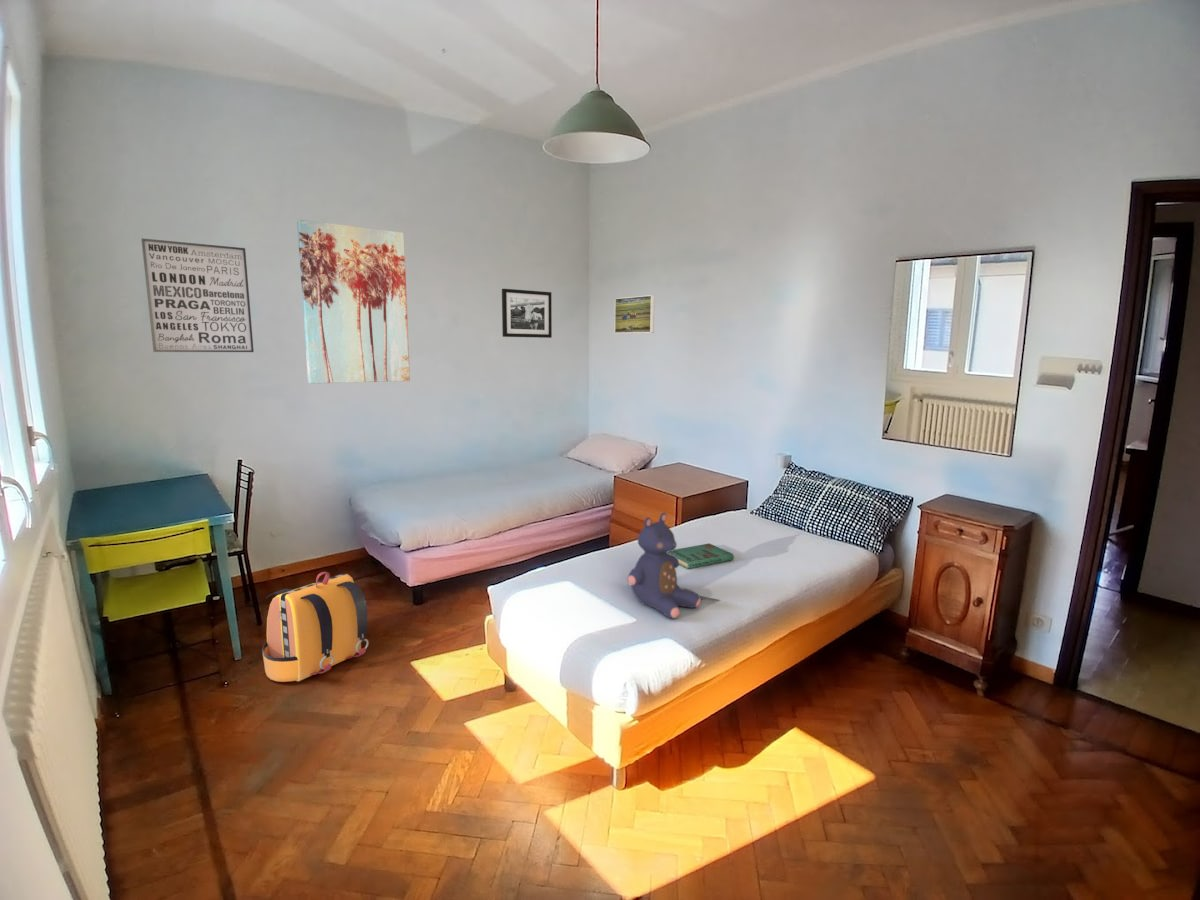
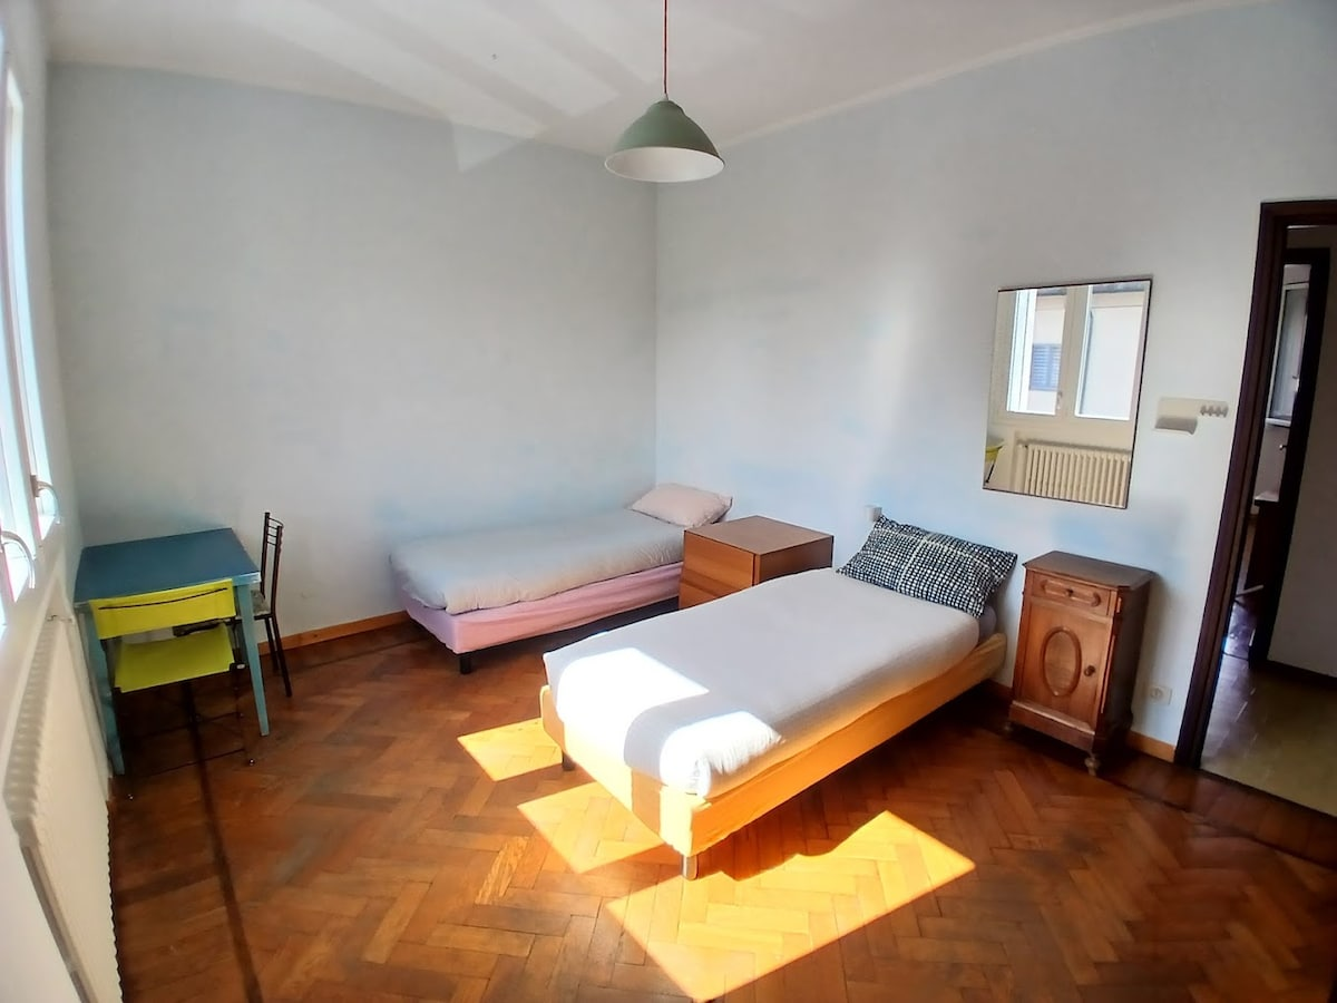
- book [667,543,735,570]
- wall art [140,237,255,353]
- backpack [261,571,370,683]
- teddy bear [627,511,702,620]
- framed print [614,294,655,334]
- wall art [296,218,411,385]
- picture frame [501,288,553,339]
